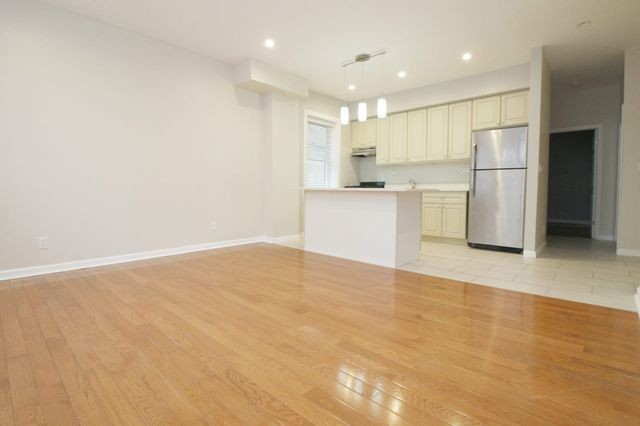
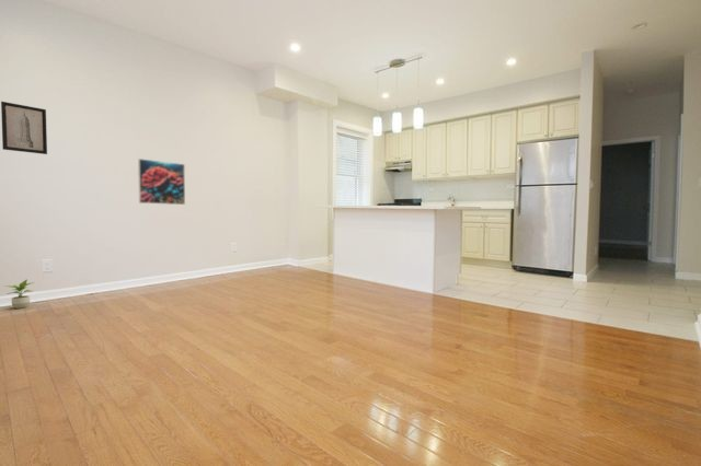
+ wall art [0,101,48,155]
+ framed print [137,158,186,206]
+ potted plant [3,278,35,310]
